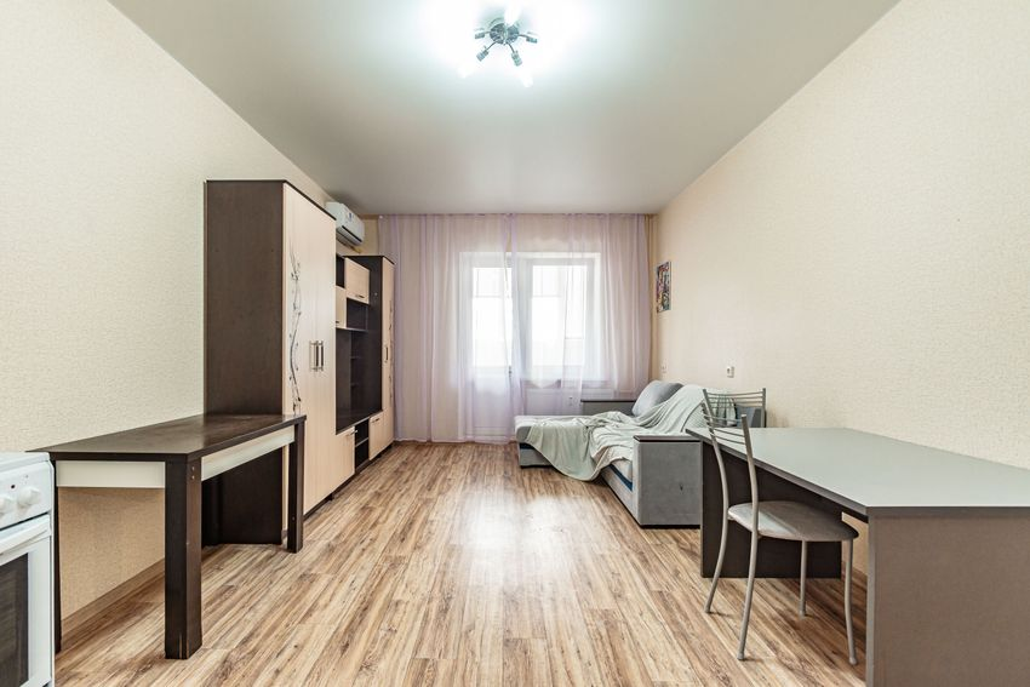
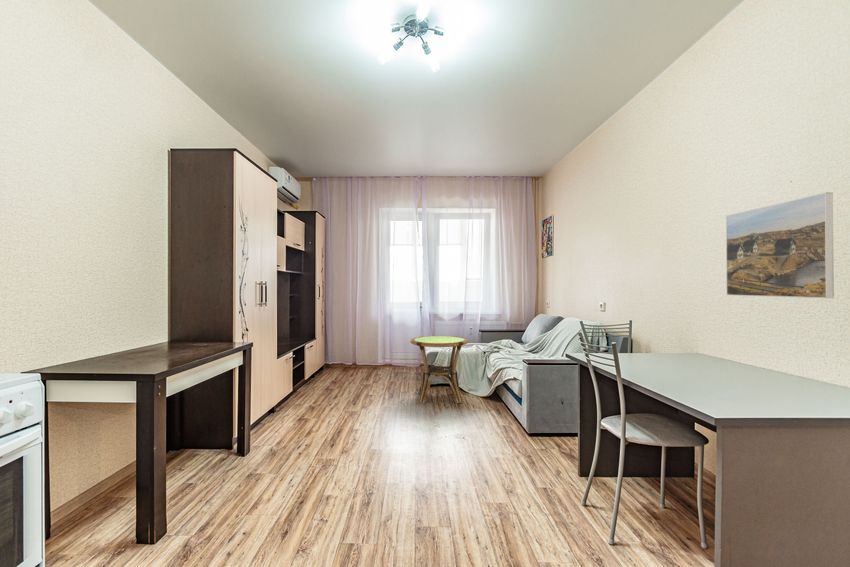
+ side table [409,335,469,404]
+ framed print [725,191,835,299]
